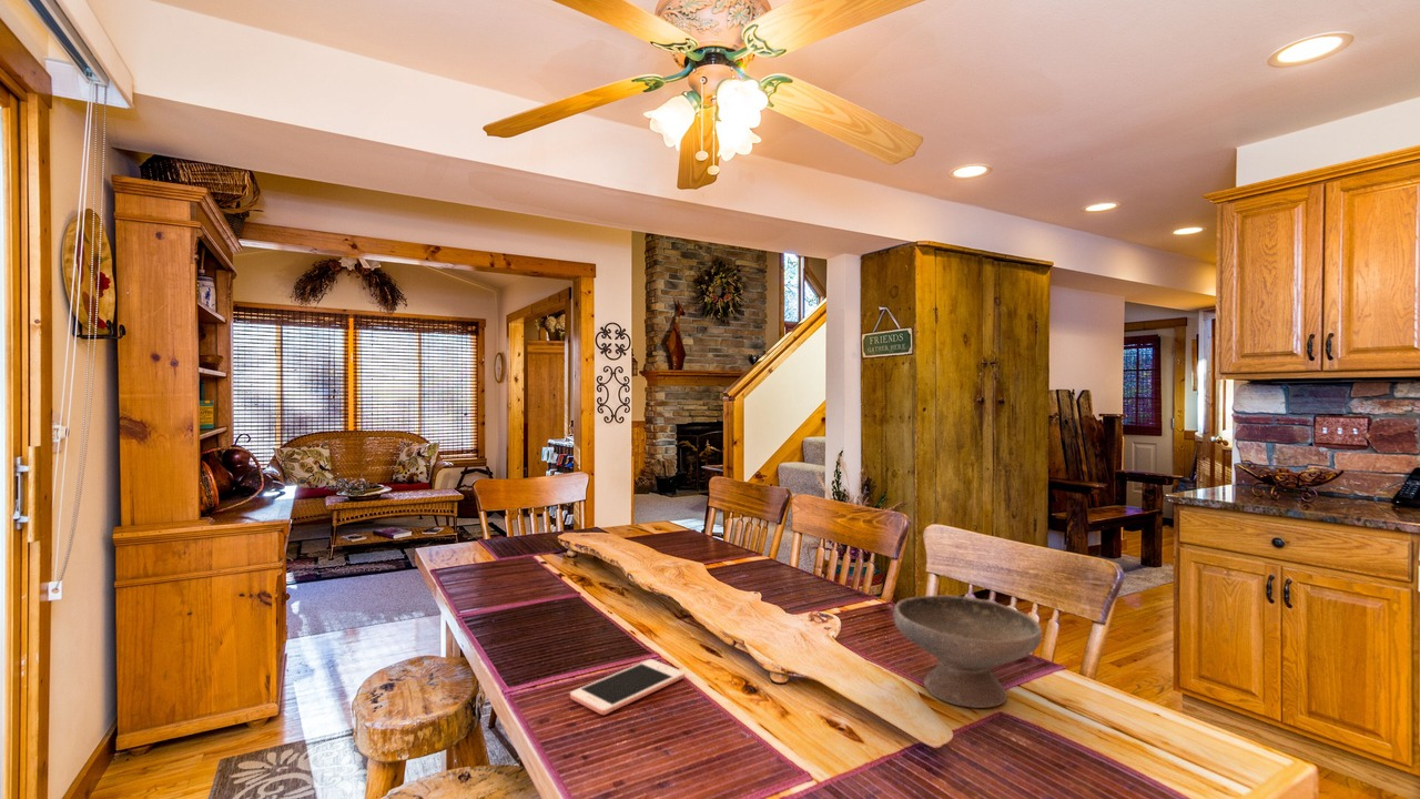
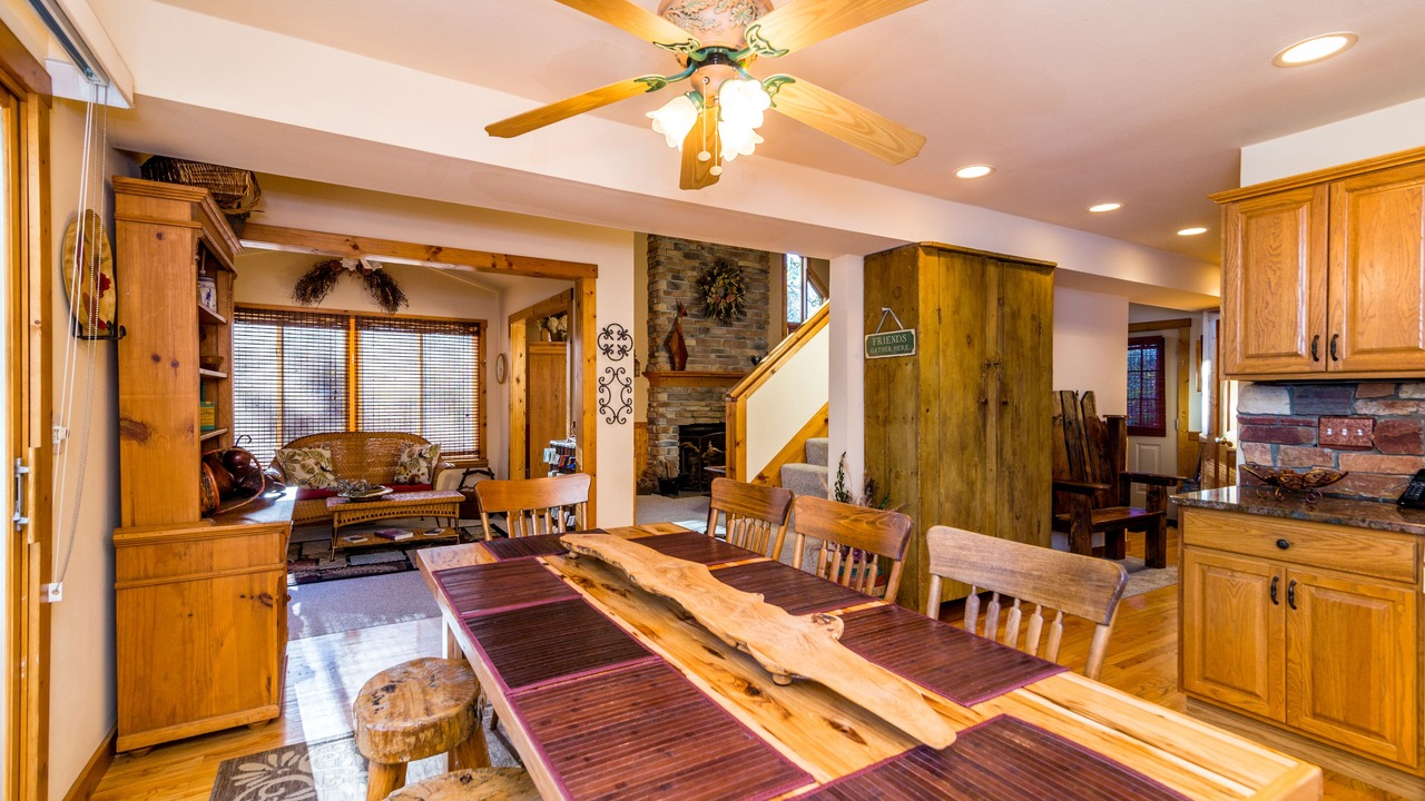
- cell phone [569,658,687,716]
- bowl [892,594,1043,709]
